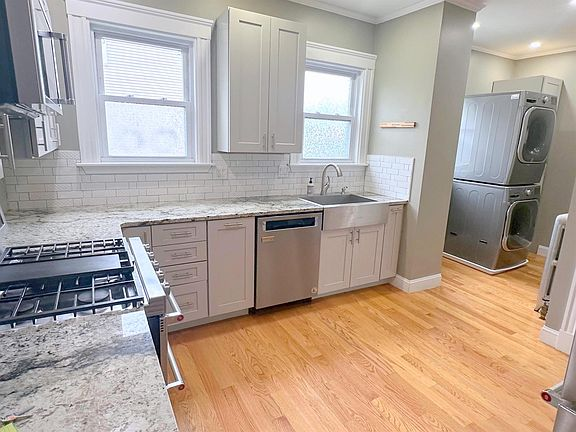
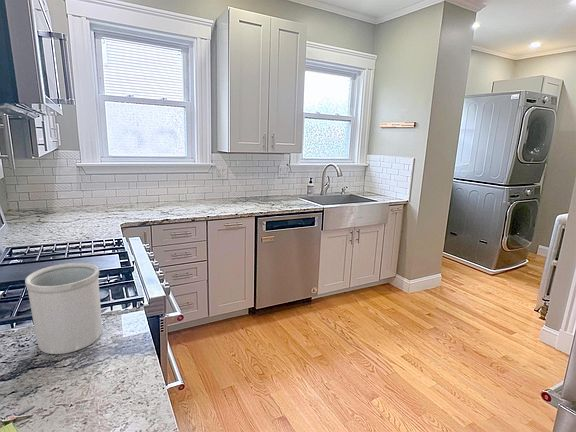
+ utensil holder [24,262,103,355]
